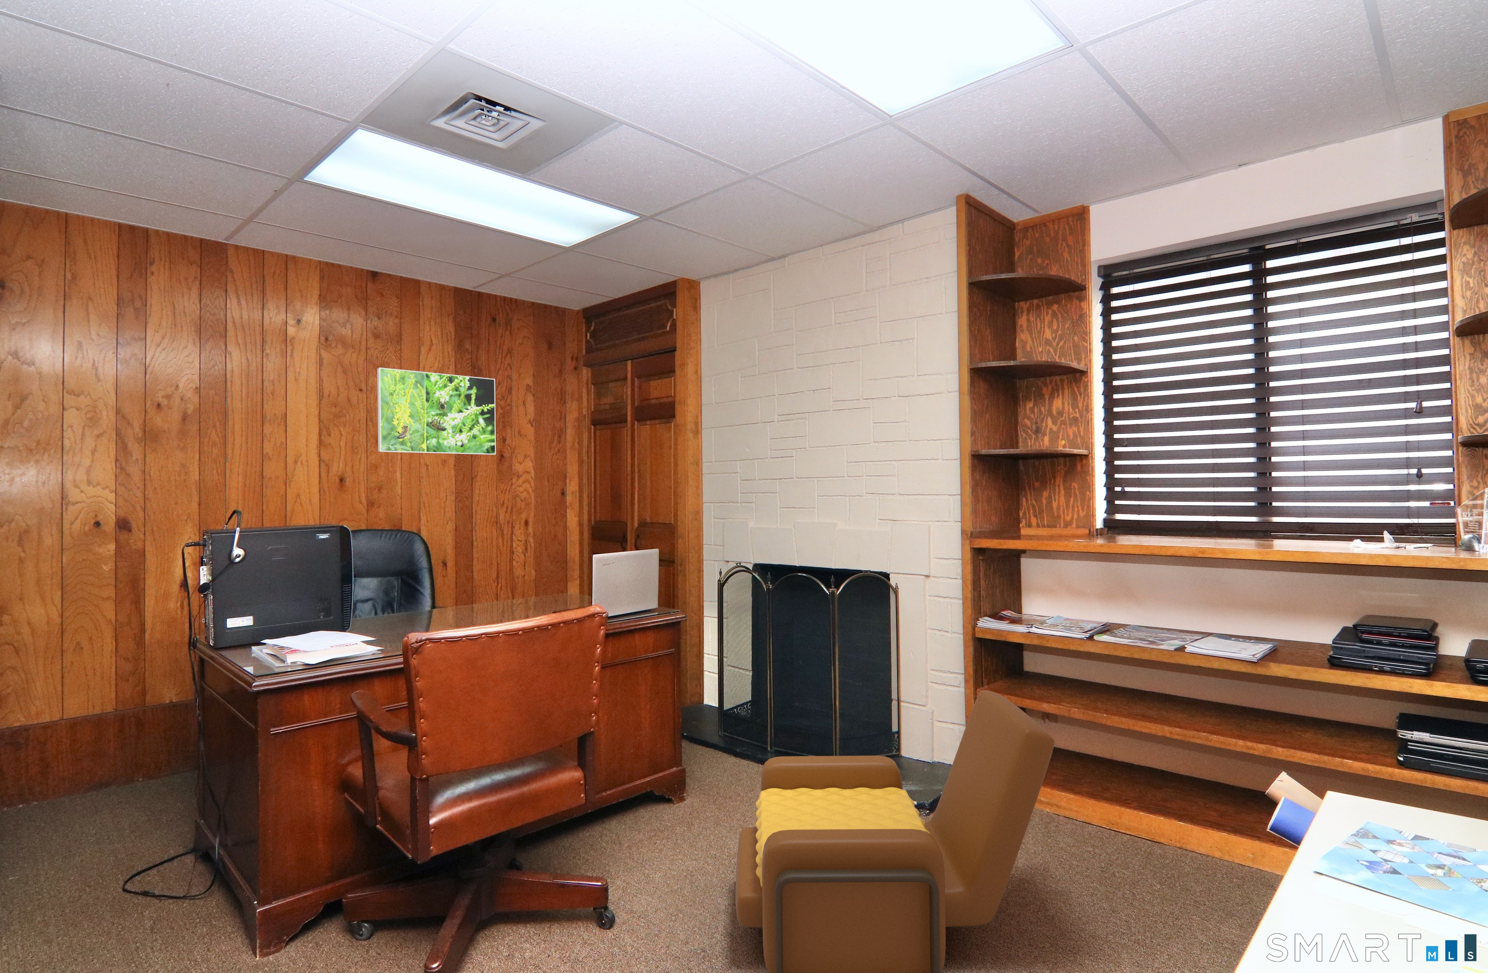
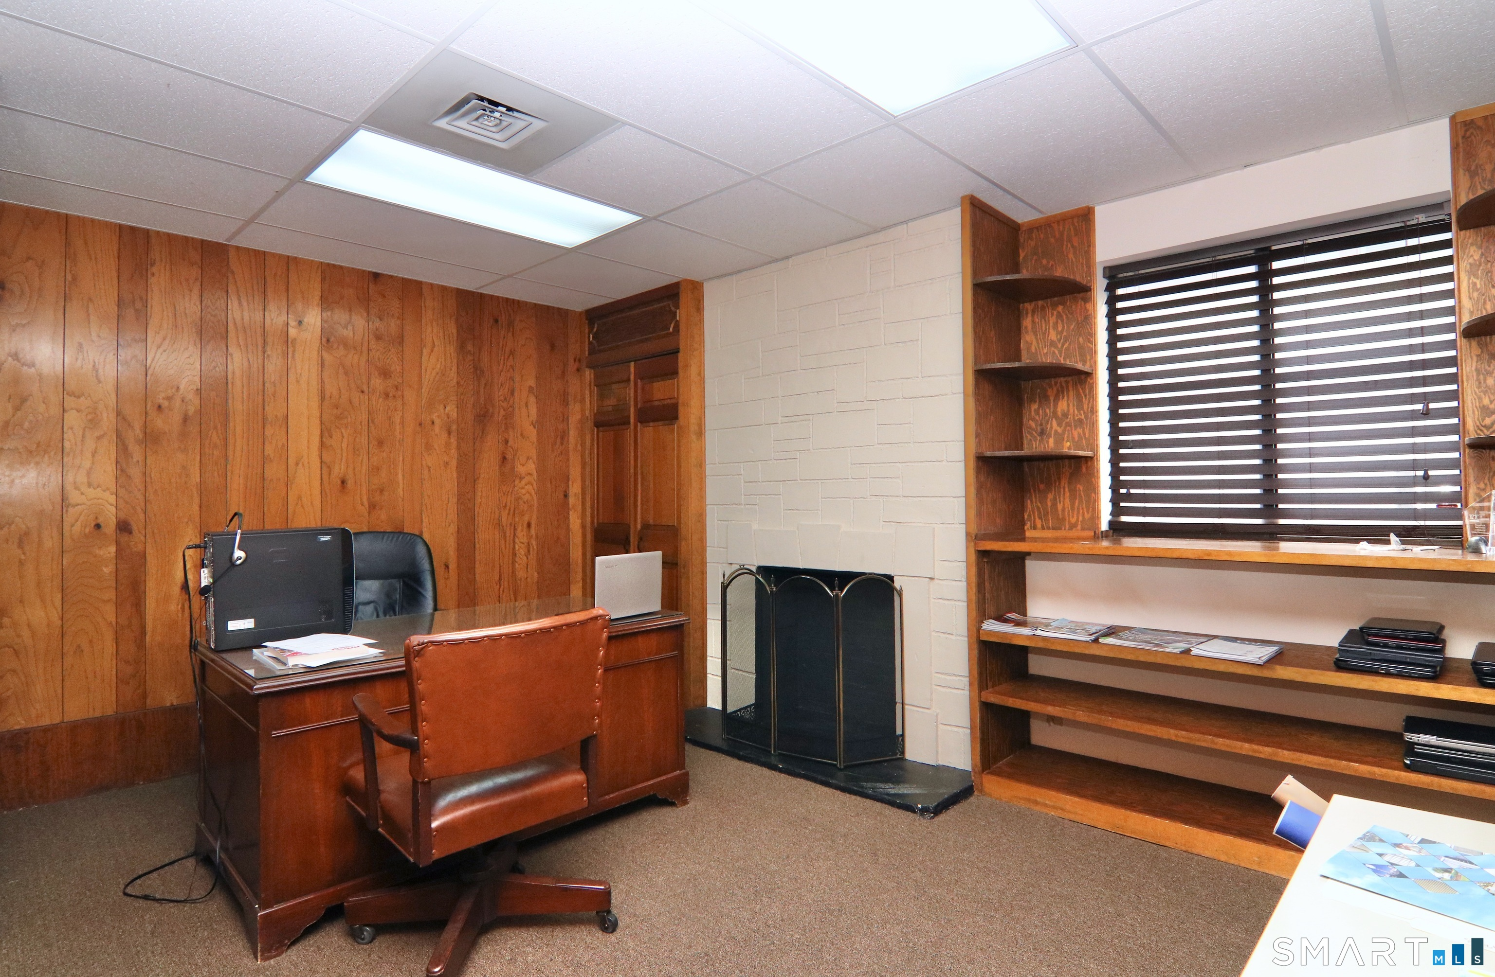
- armchair [735,690,1055,973]
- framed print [377,367,496,455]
